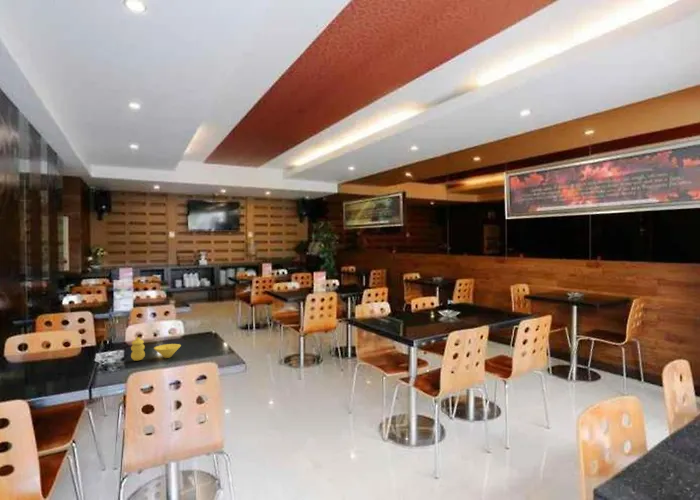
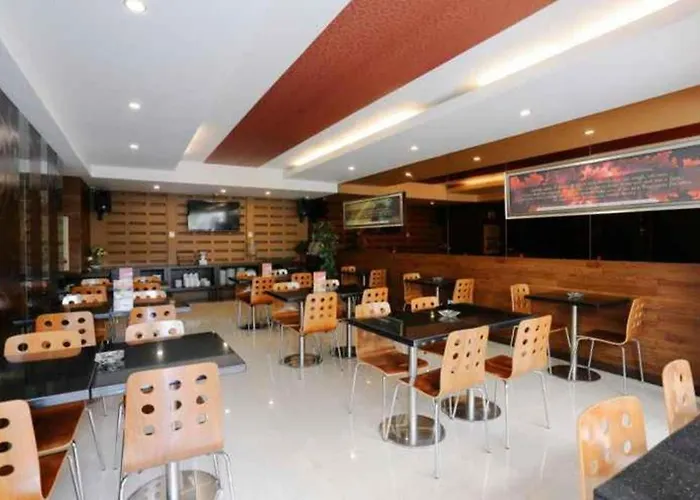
- condiment set [130,336,182,361]
